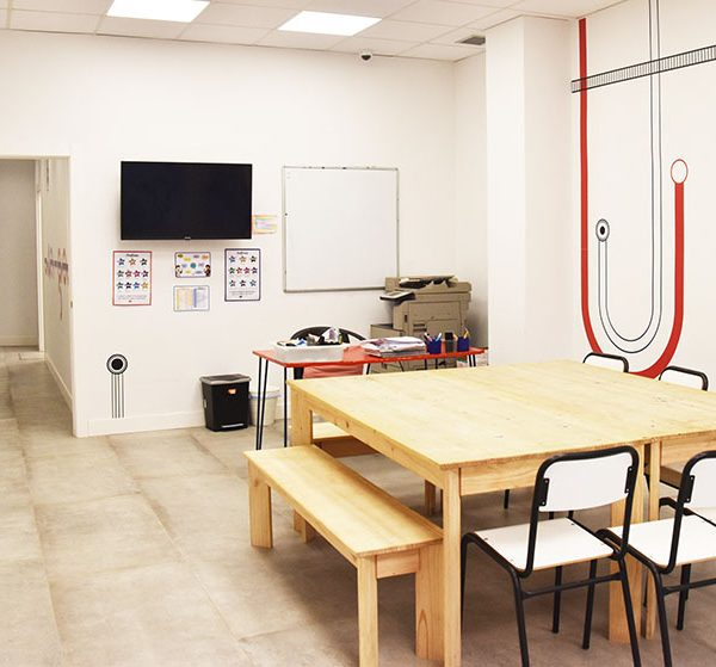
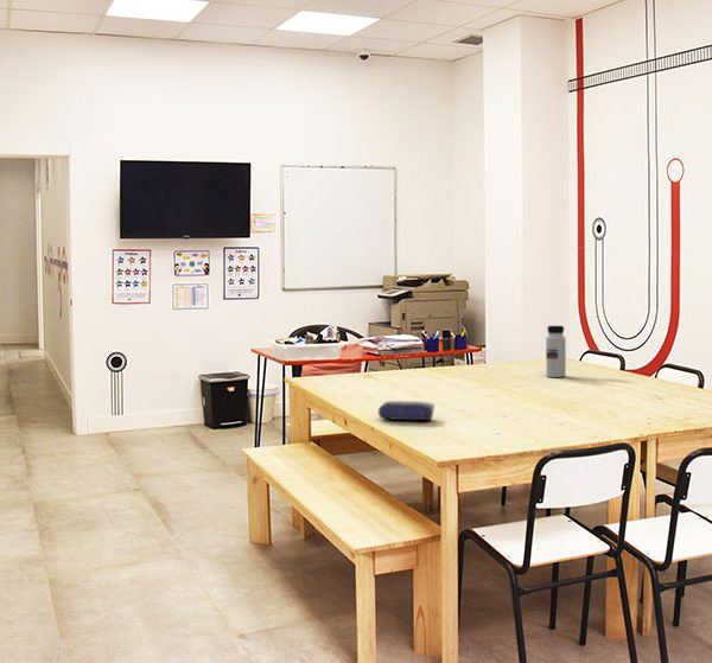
+ pencil case [377,400,436,421]
+ water bottle [545,325,567,378]
